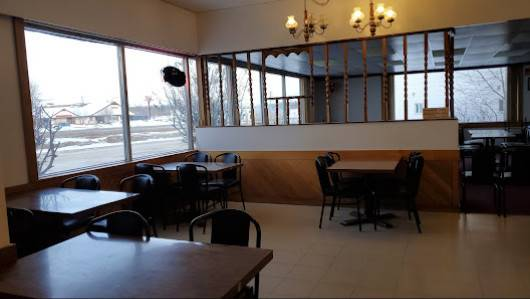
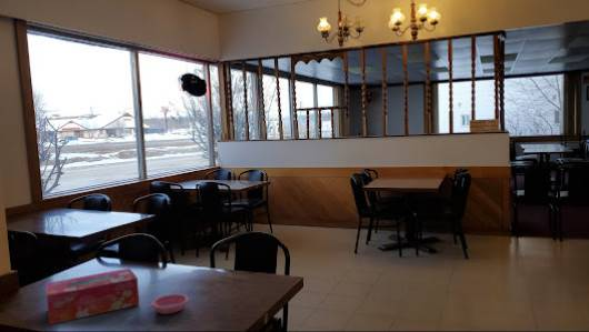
+ saucer [151,293,189,315]
+ tissue box [44,266,140,325]
